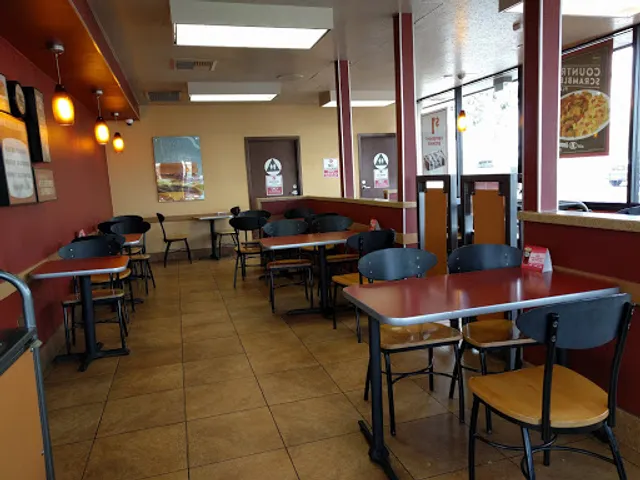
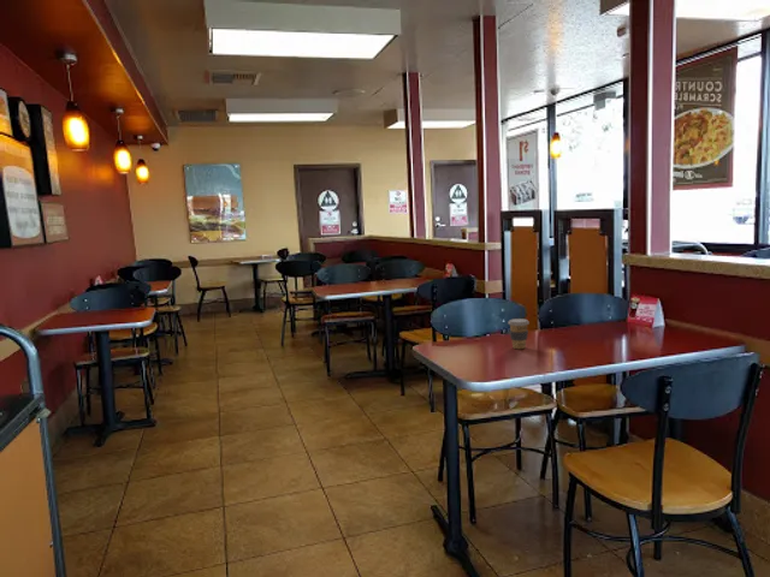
+ coffee cup [507,317,531,350]
